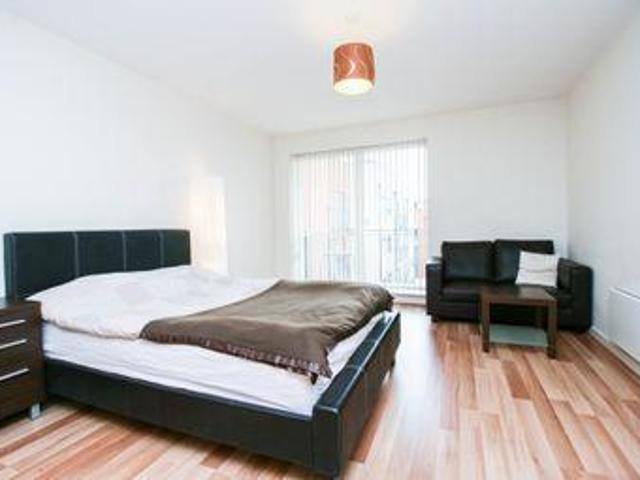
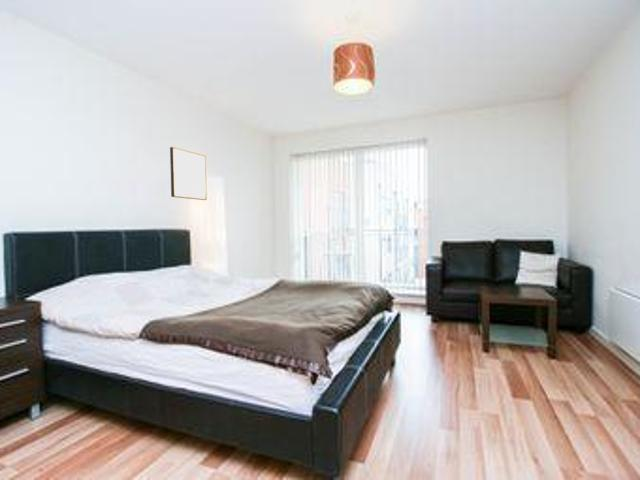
+ wall art [169,146,208,201]
